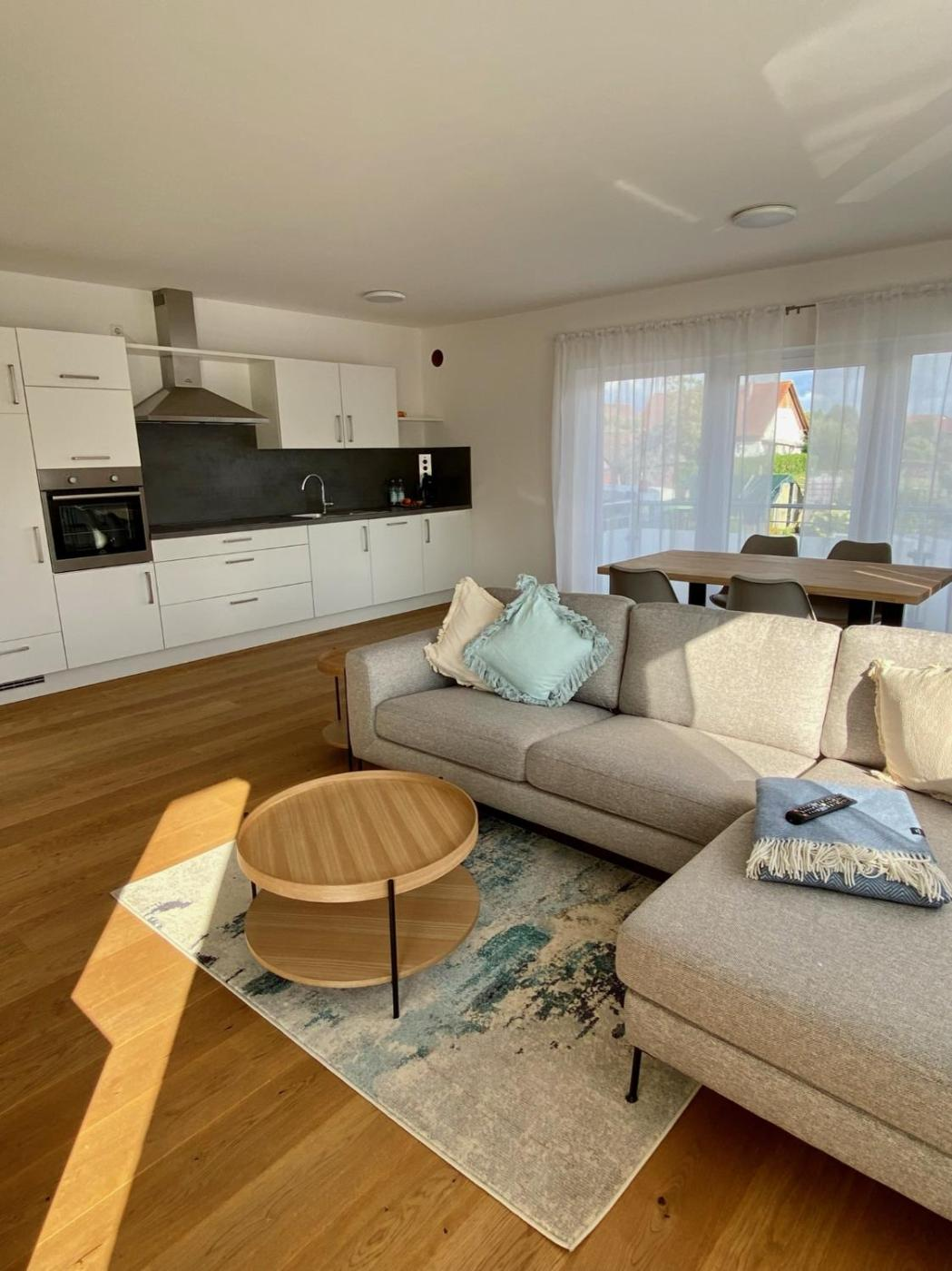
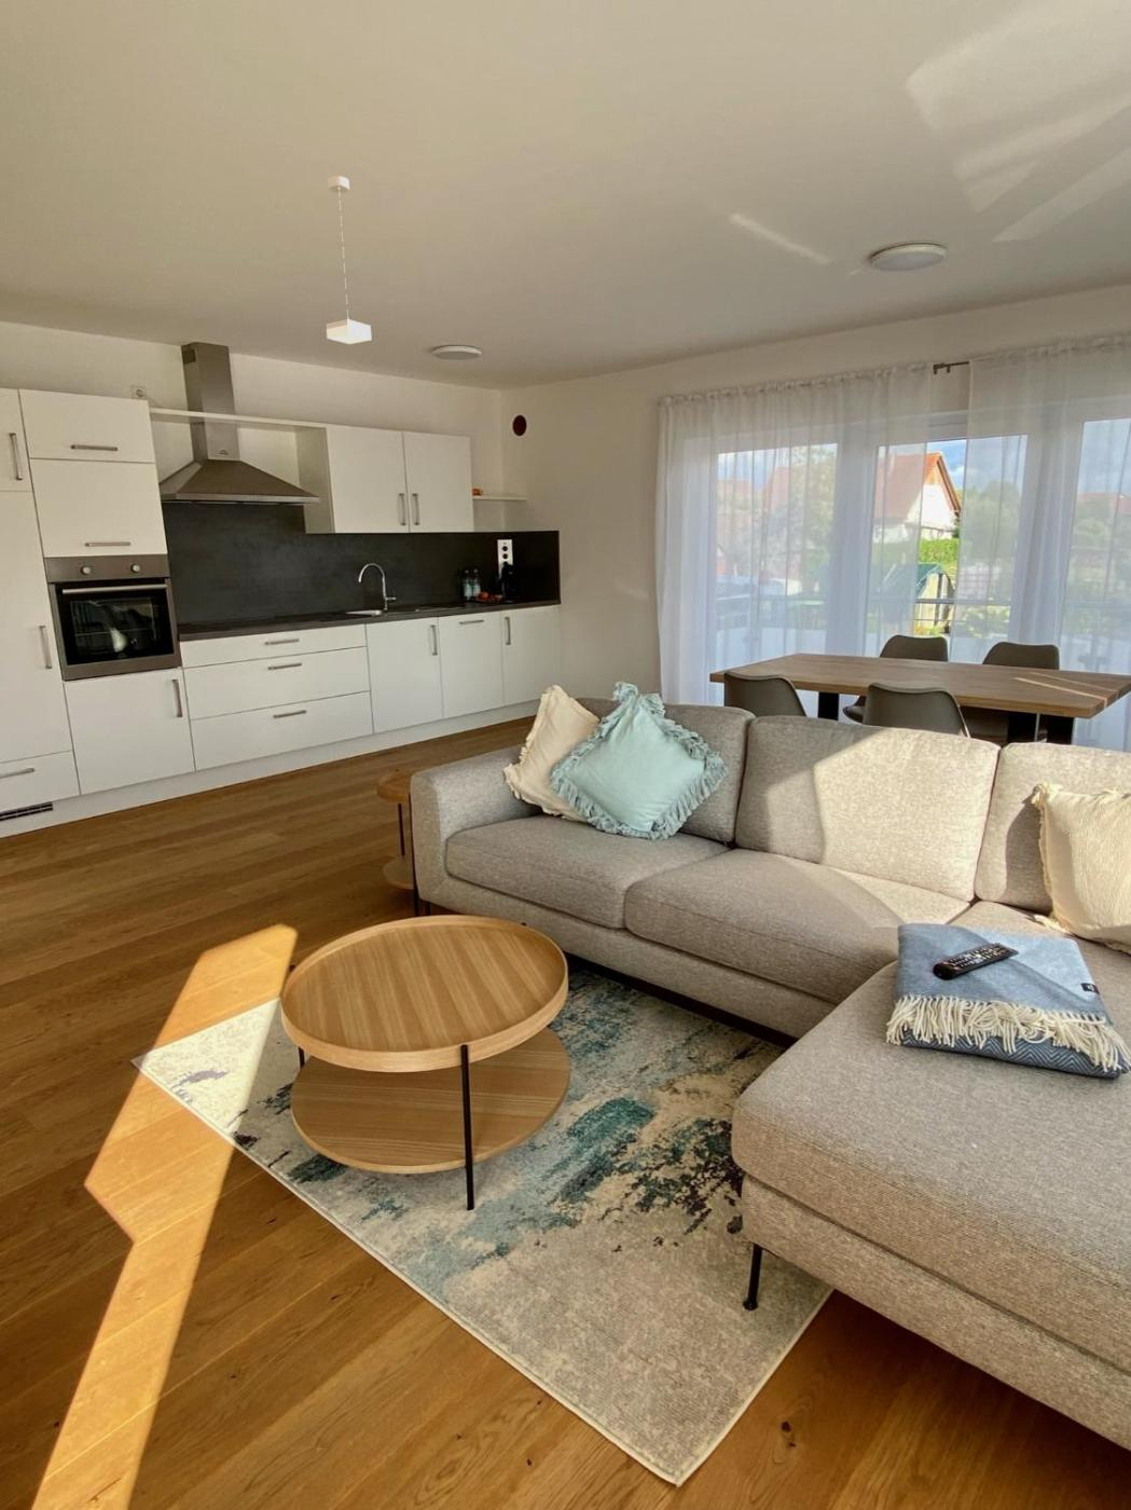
+ pendant lamp [326,175,372,346]
